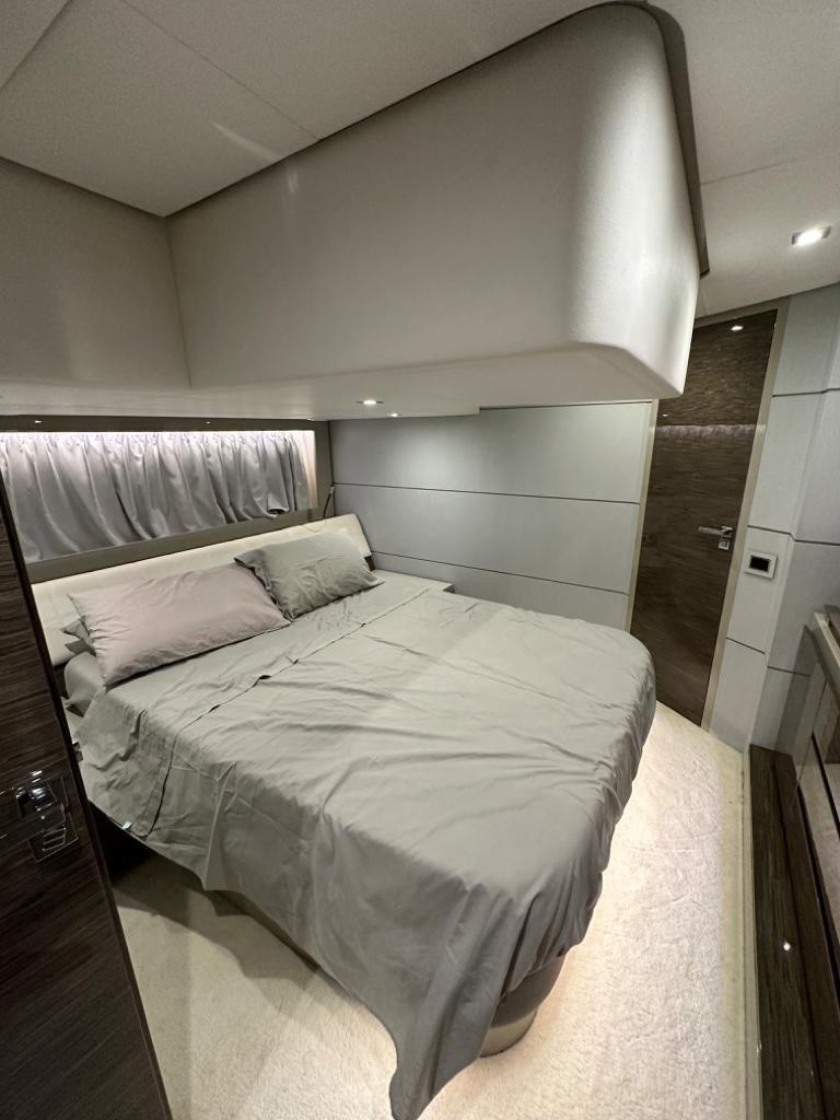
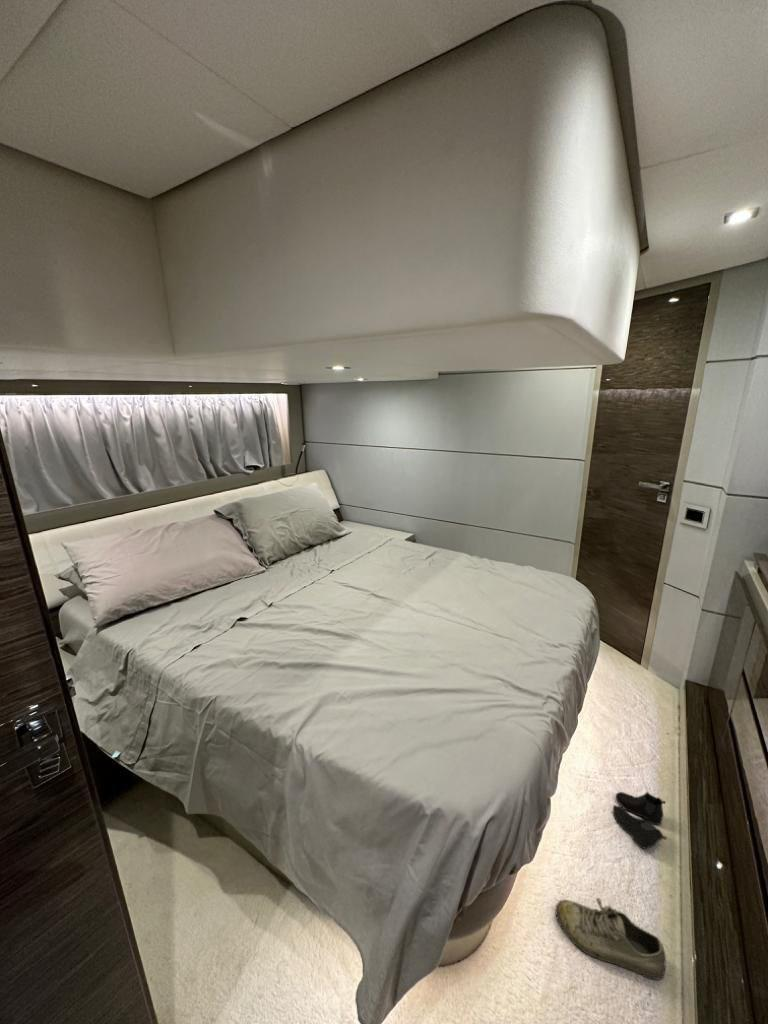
+ shoe [554,897,667,981]
+ boots [612,791,668,850]
